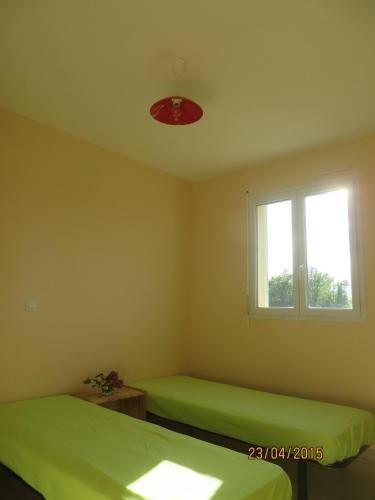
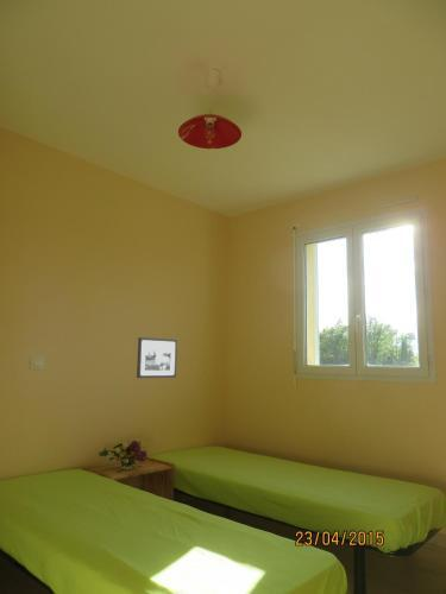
+ picture frame [136,336,178,379]
